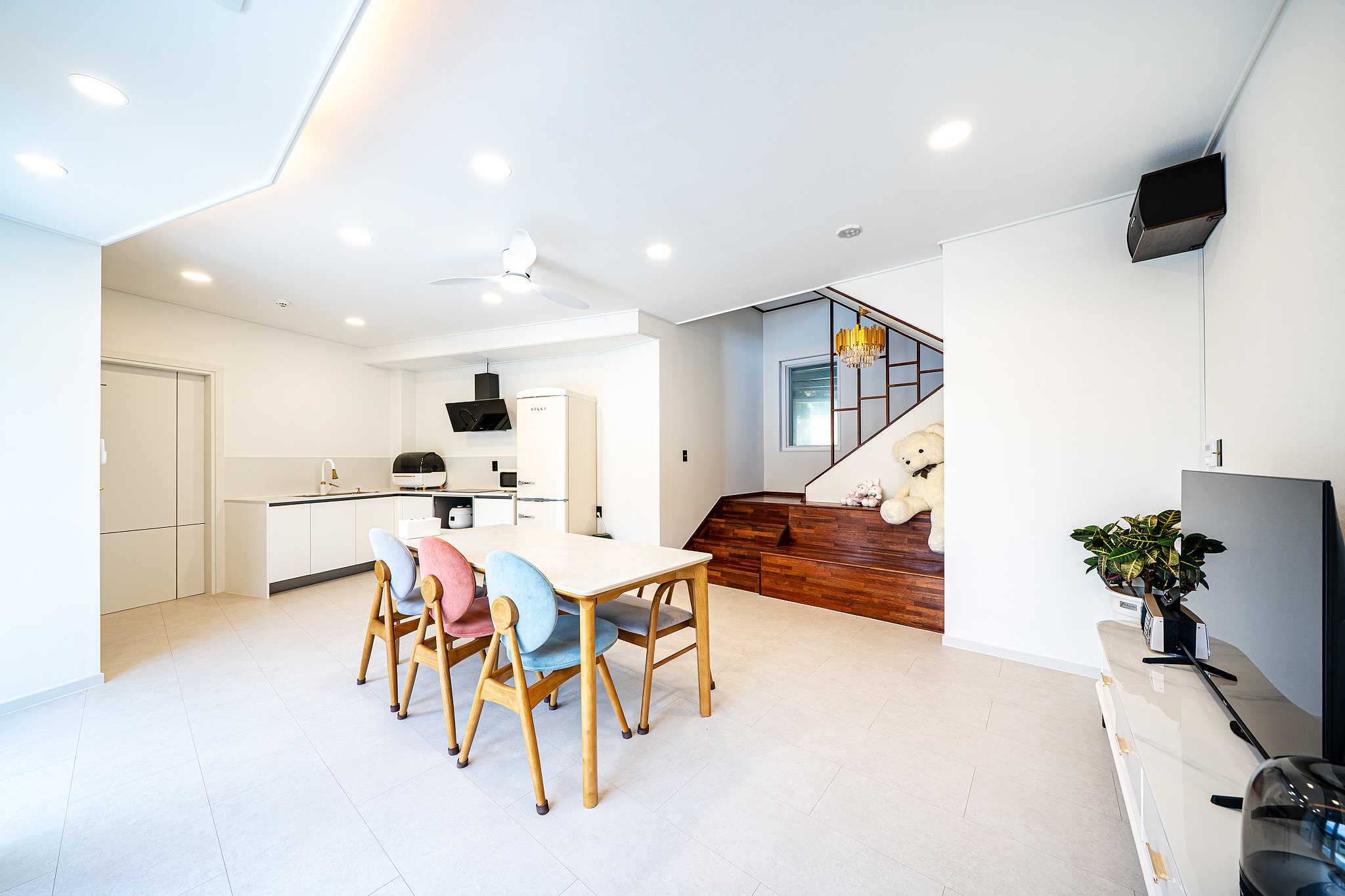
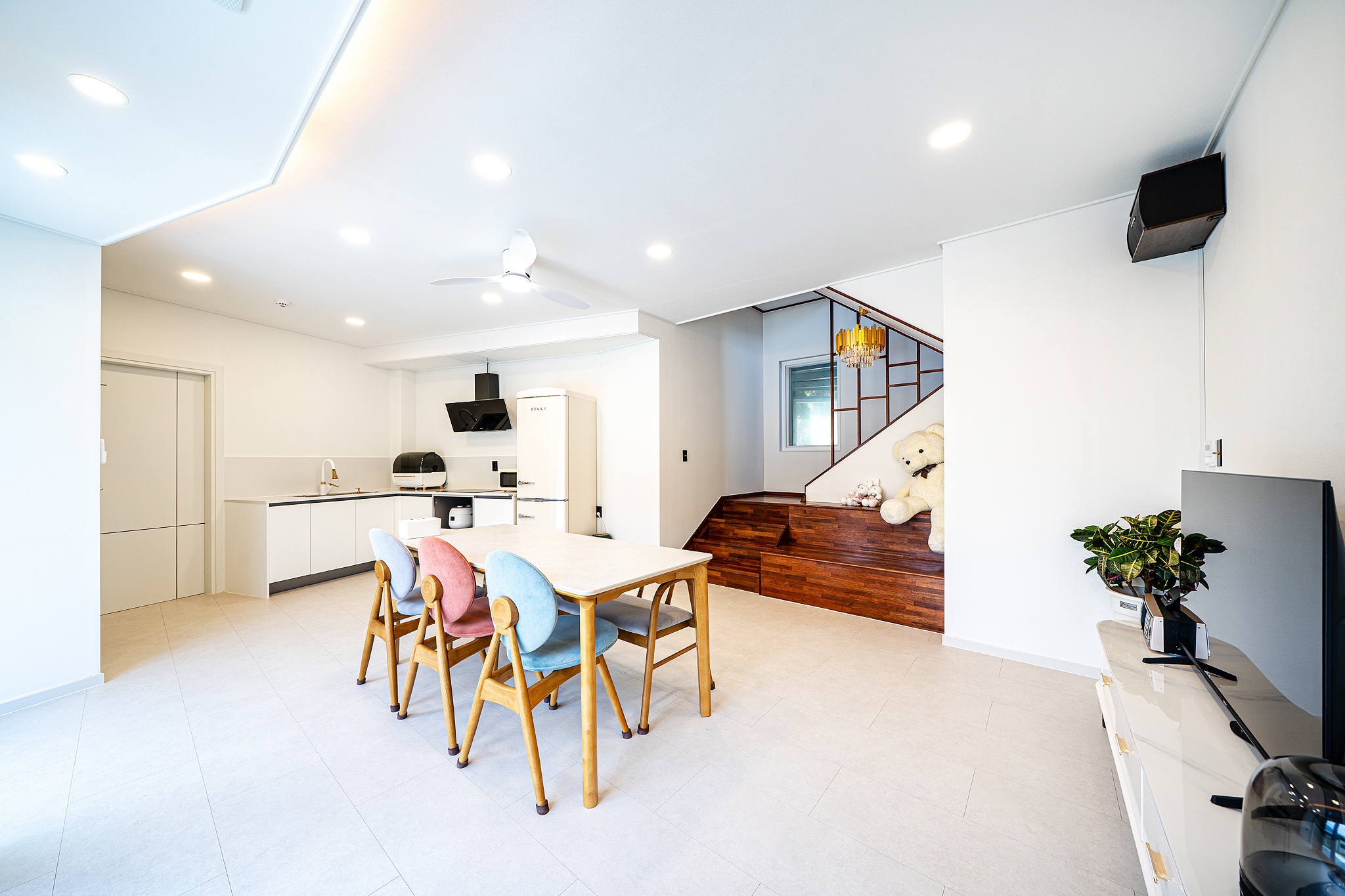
- smoke detector [836,224,864,239]
